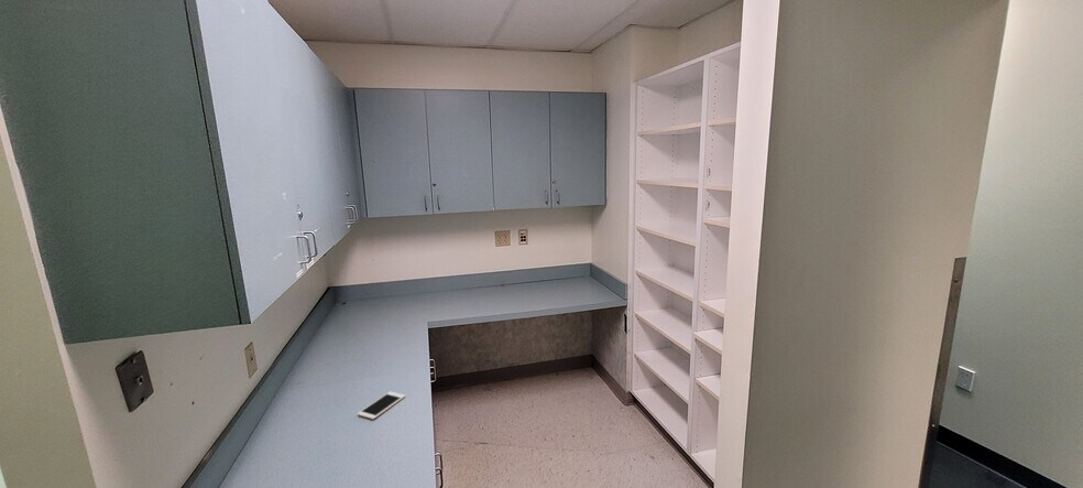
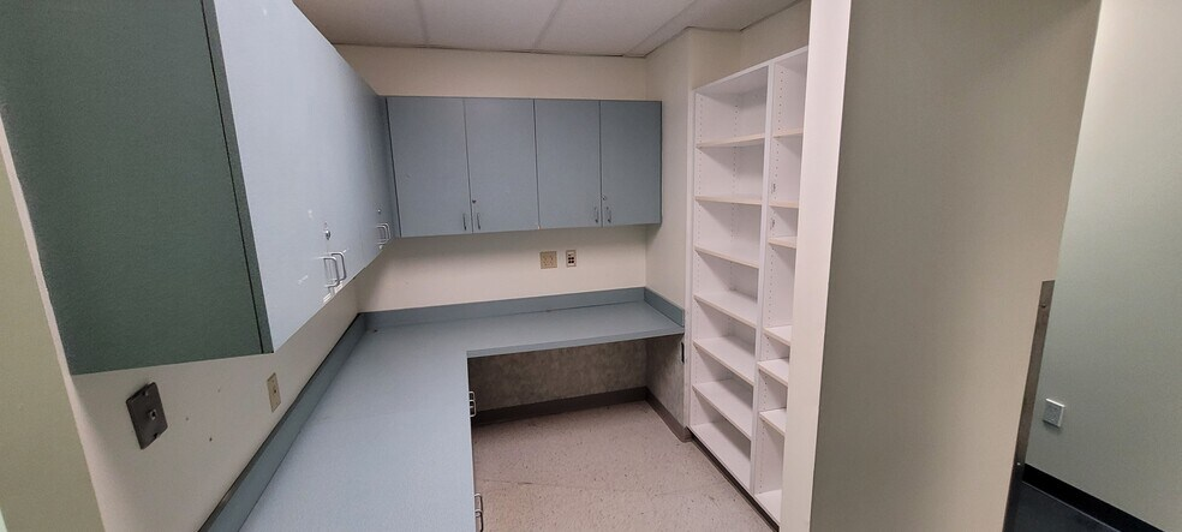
- cell phone [357,391,406,421]
